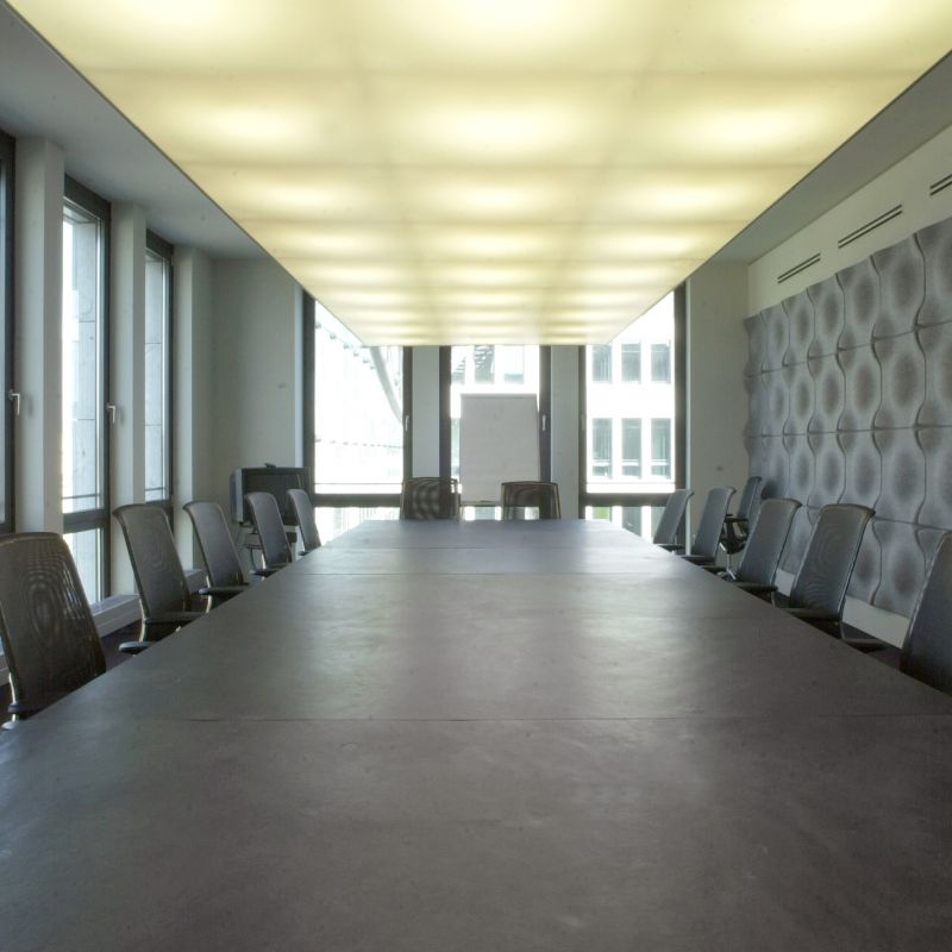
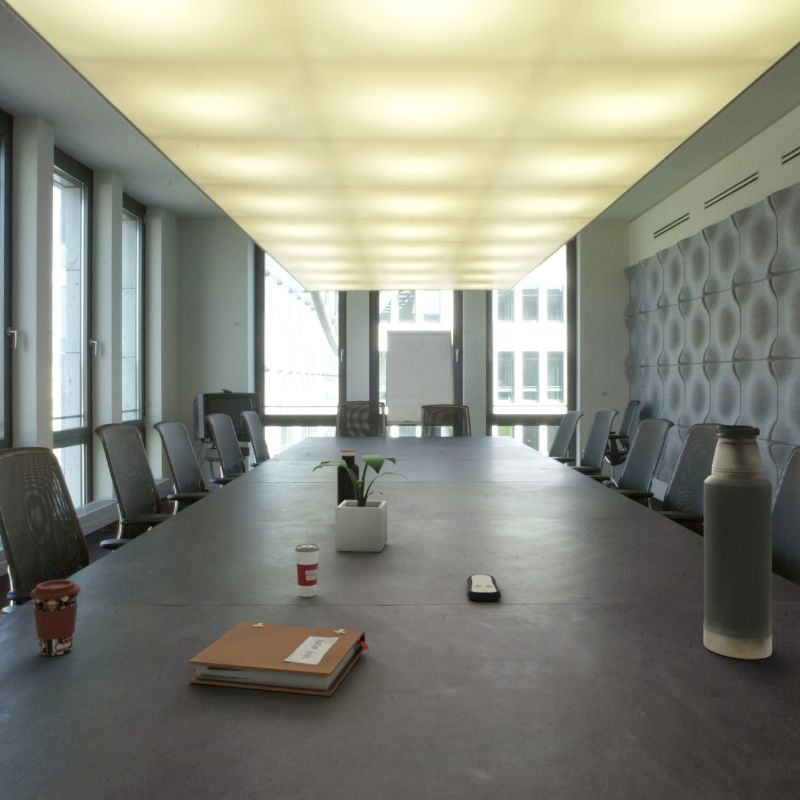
+ thermos [702,424,773,660]
+ water bottle [336,448,360,507]
+ remote control [466,573,502,602]
+ potted plant [312,454,408,553]
+ coffee cup [29,579,82,657]
+ notebook [188,621,370,697]
+ cup [294,530,320,598]
